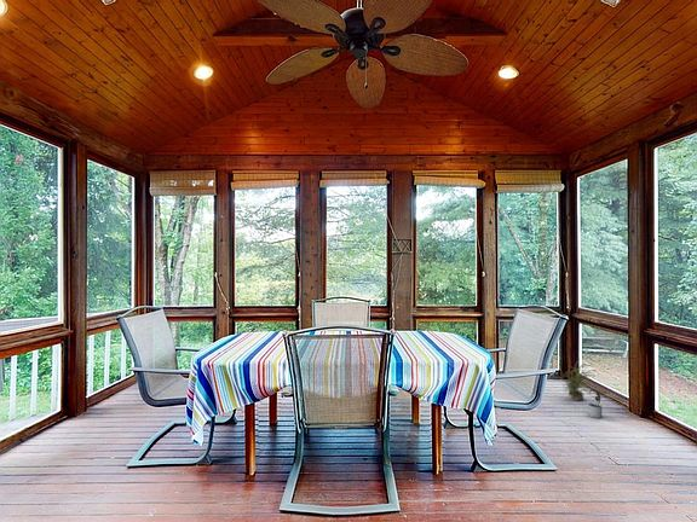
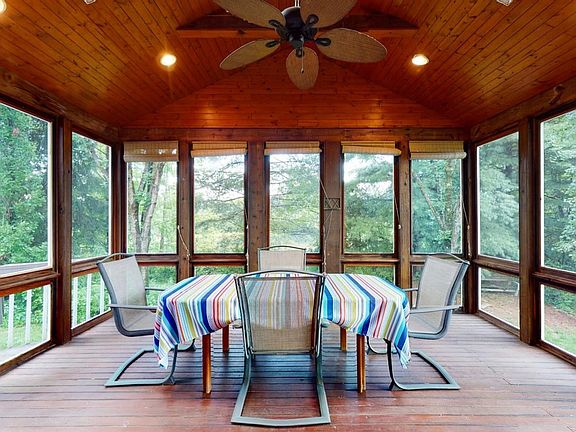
- potted plant [582,385,606,419]
- potted plant [558,361,598,402]
